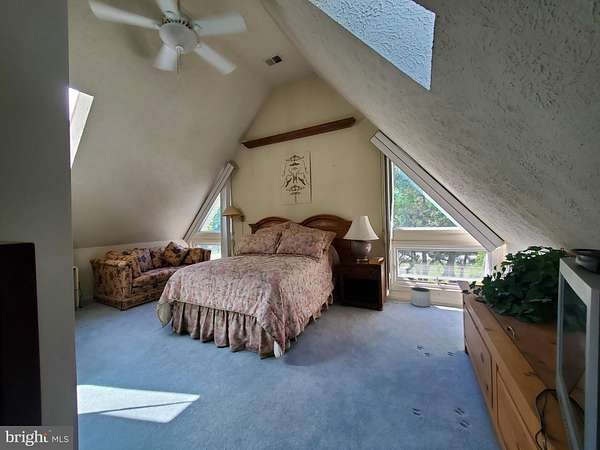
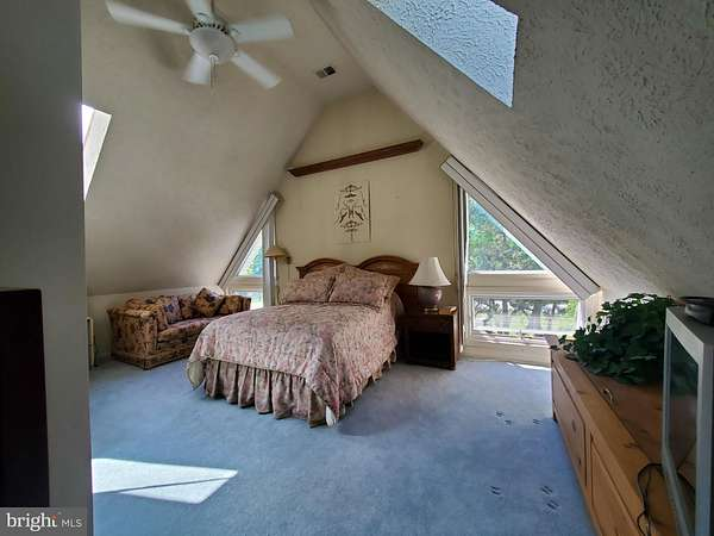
- planter [410,286,431,308]
